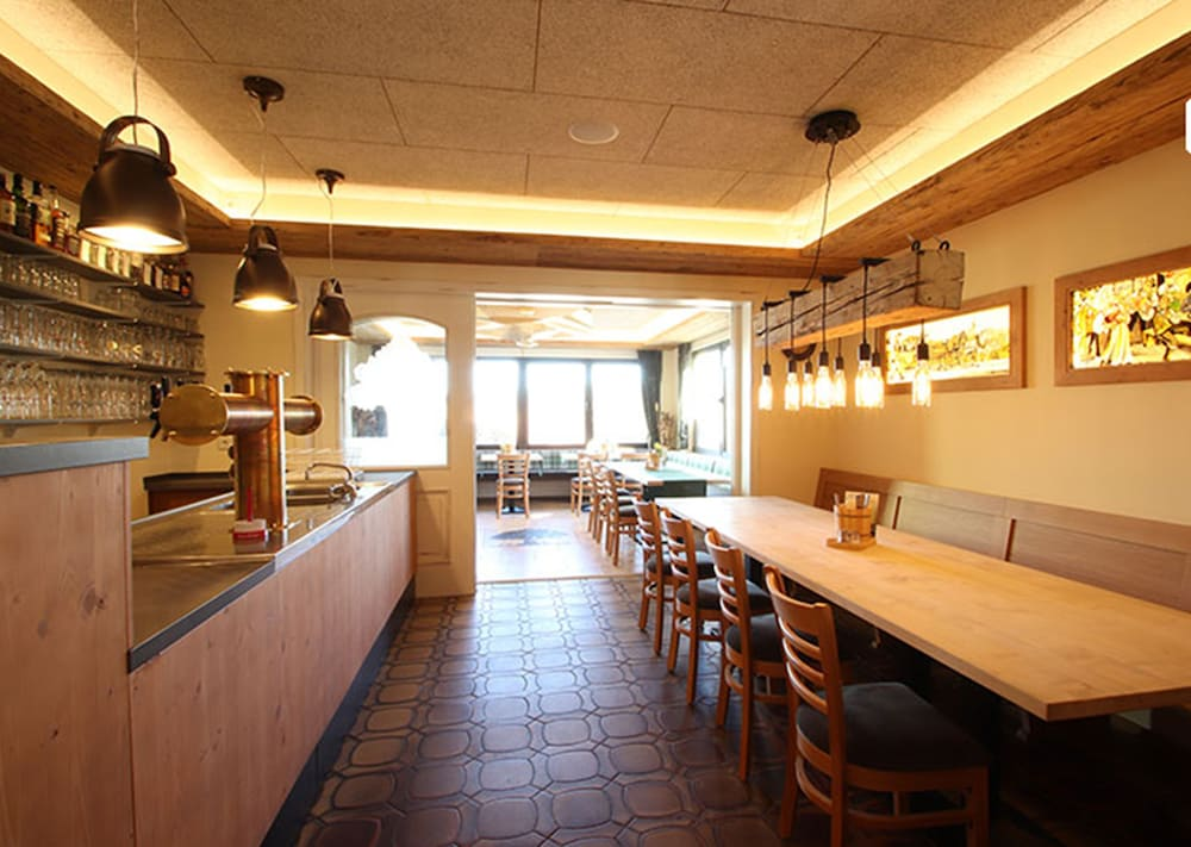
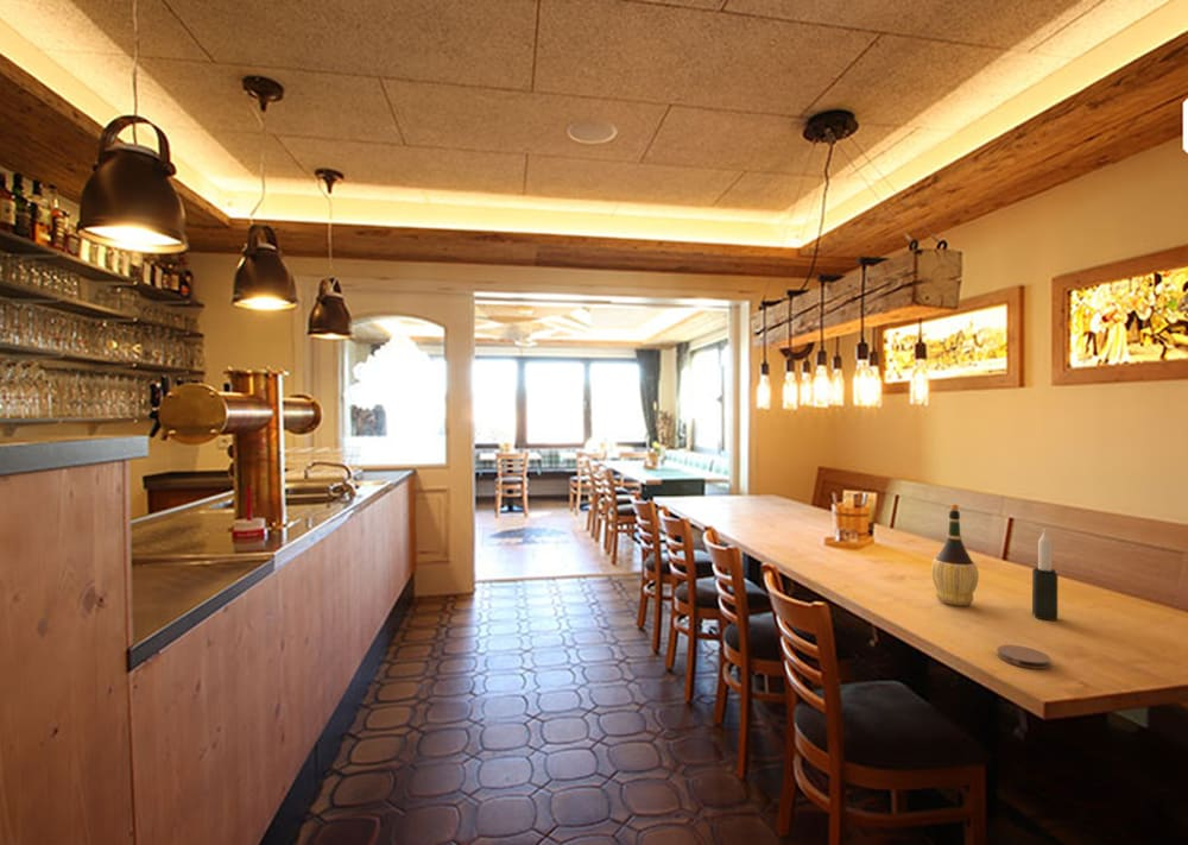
+ wine bottle [930,503,980,606]
+ candle [1031,528,1059,622]
+ coaster [996,644,1053,670]
